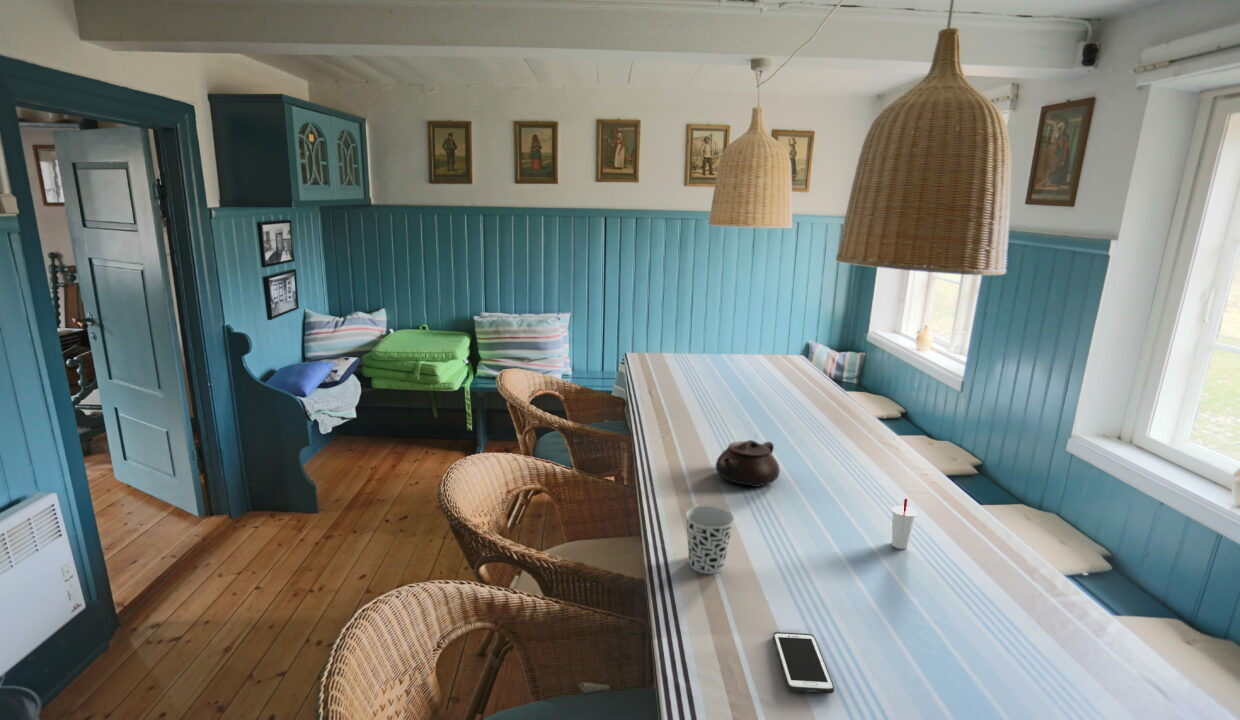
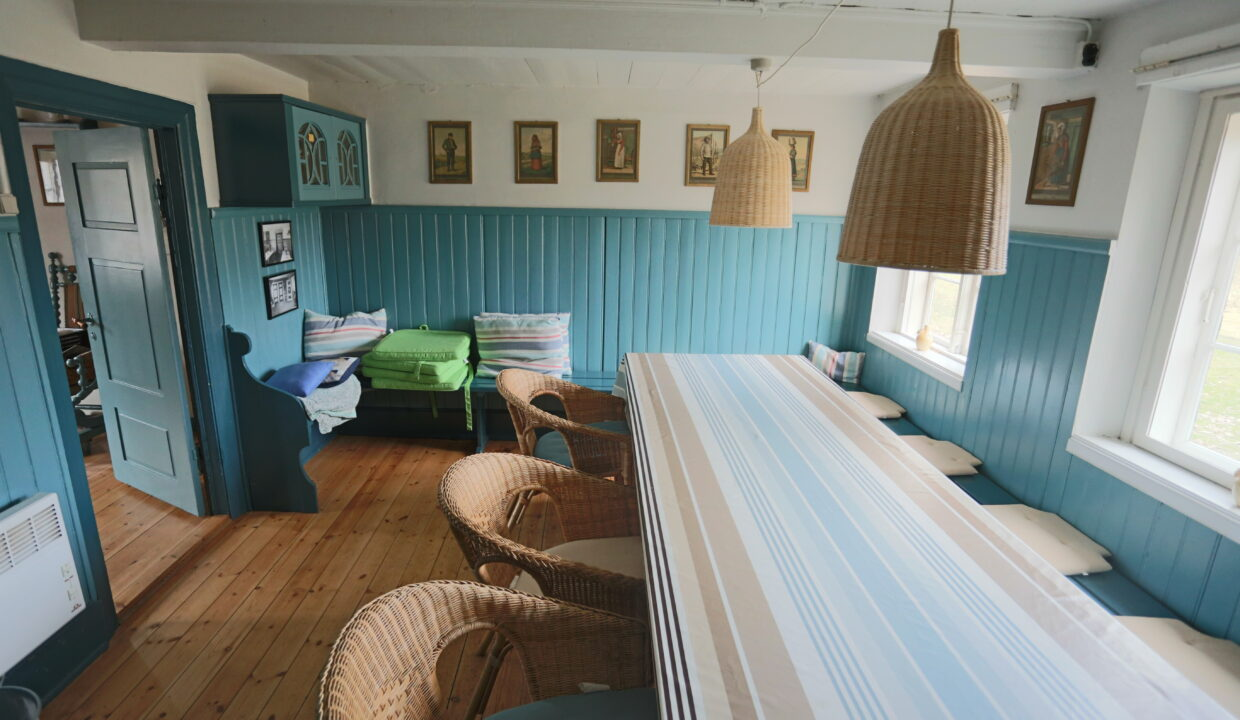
- cup [684,505,735,575]
- cell phone [772,631,835,694]
- cup [891,498,918,550]
- teapot [715,439,781,488]
